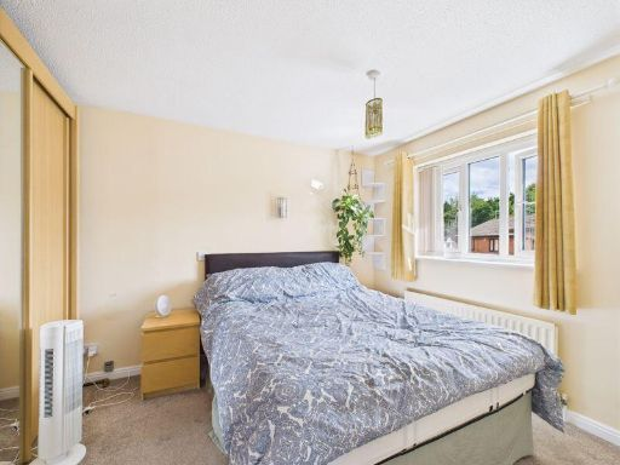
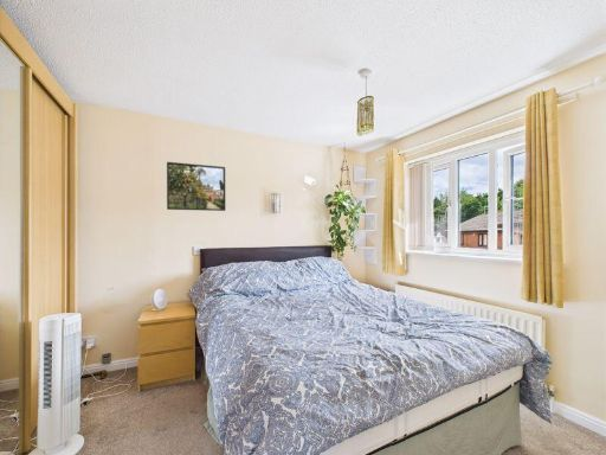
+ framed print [166,161,226,212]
